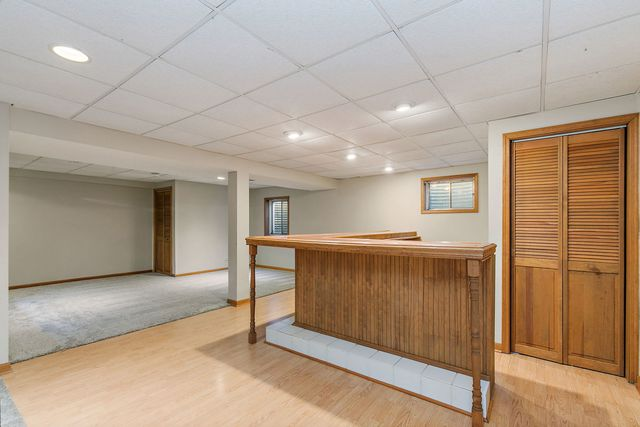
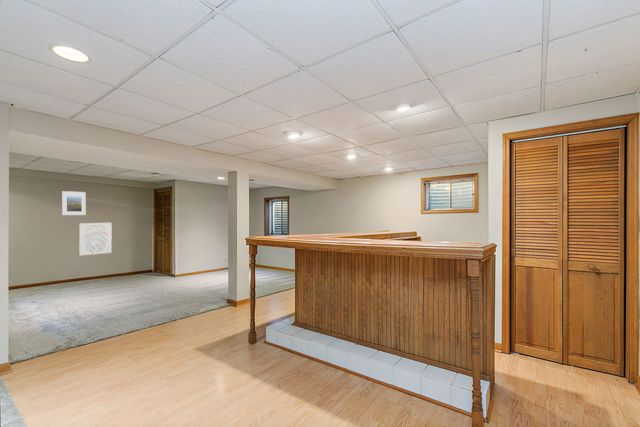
+ wall art [78,222,113,256]
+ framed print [61,190,87,216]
